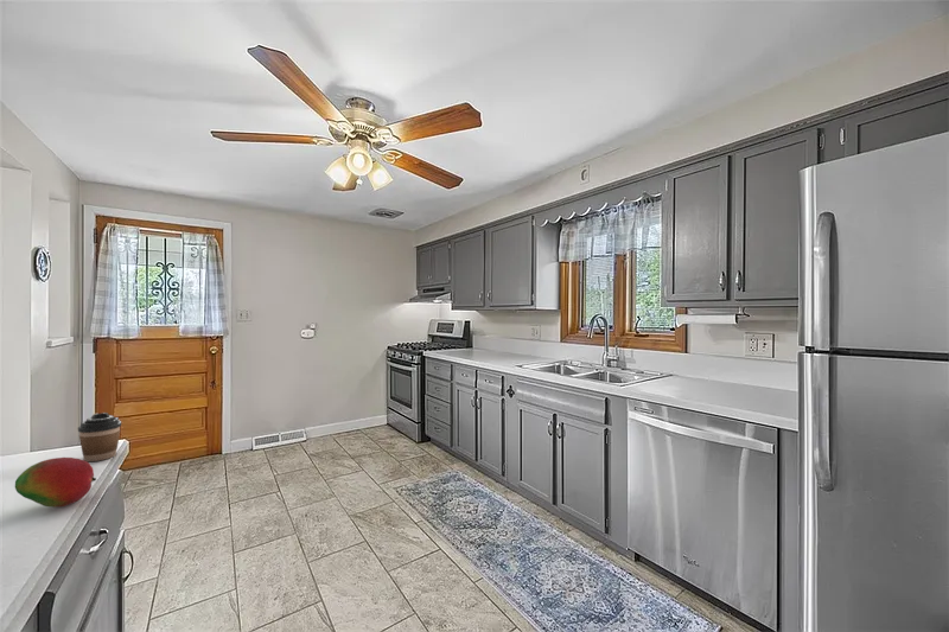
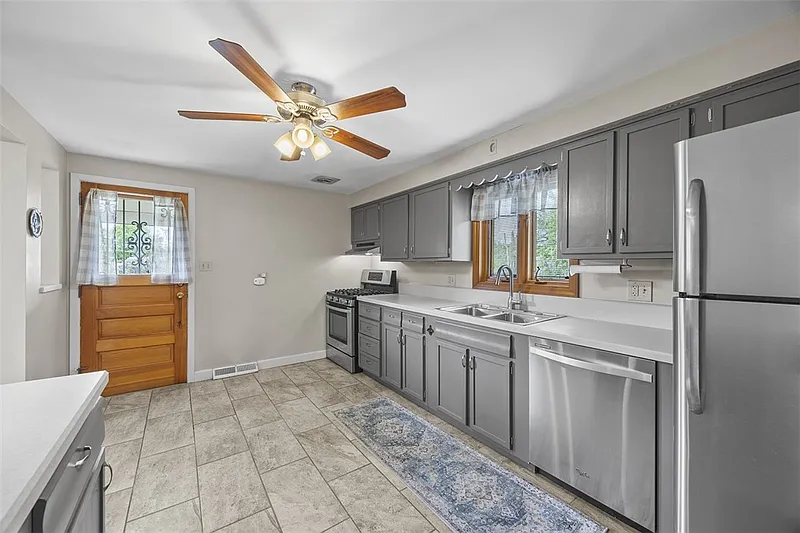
- coffee cup [77,411,122,462]
- fruit [14,457,97,509]
